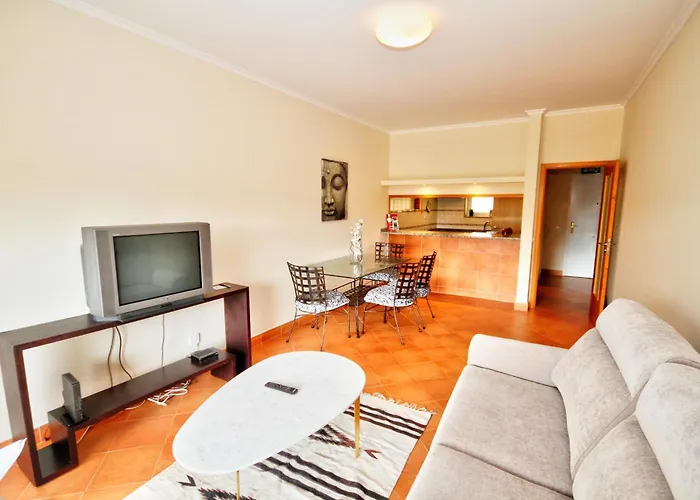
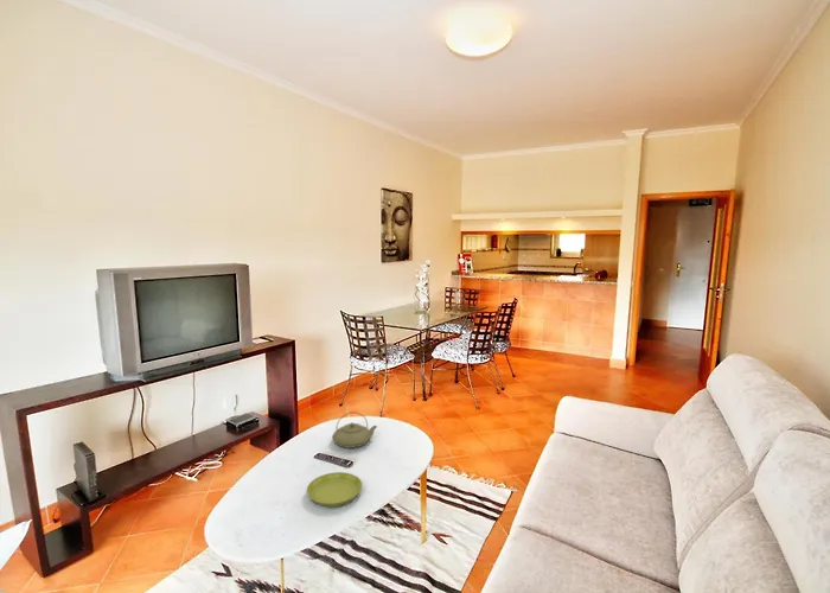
+ saucer [306,471,363,508]
+ teapot [331,412,378,449]
